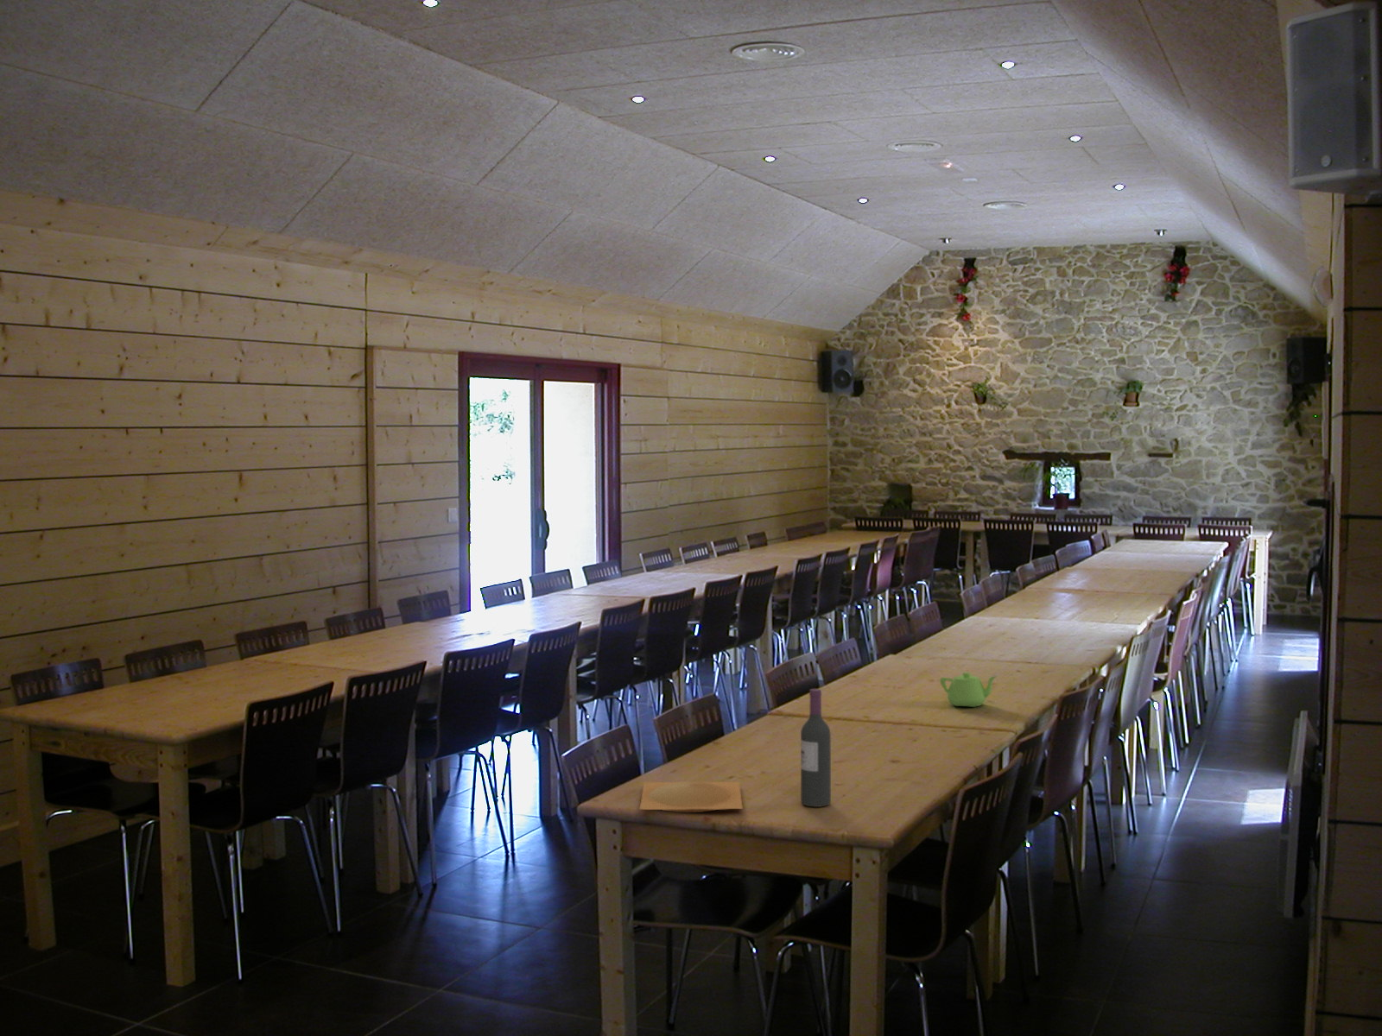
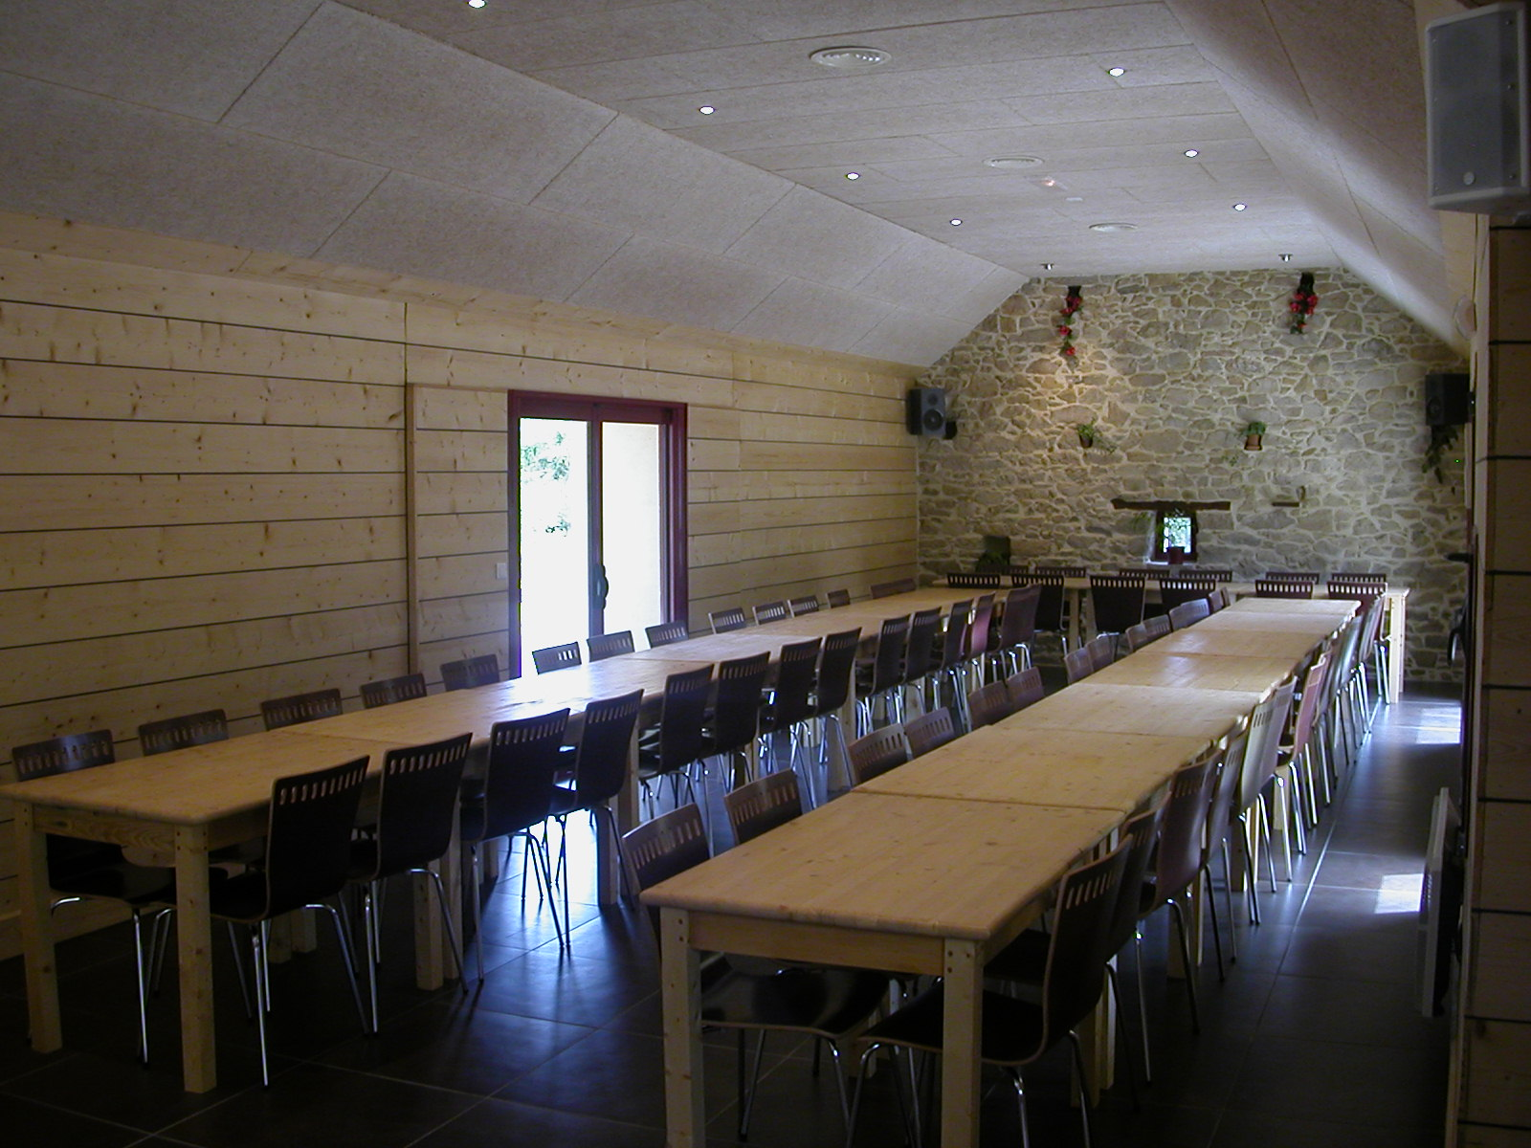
- wine bottle [800,688,831,809]
- plate [639,780,743,813]
- teapot [939,671,998,708]
